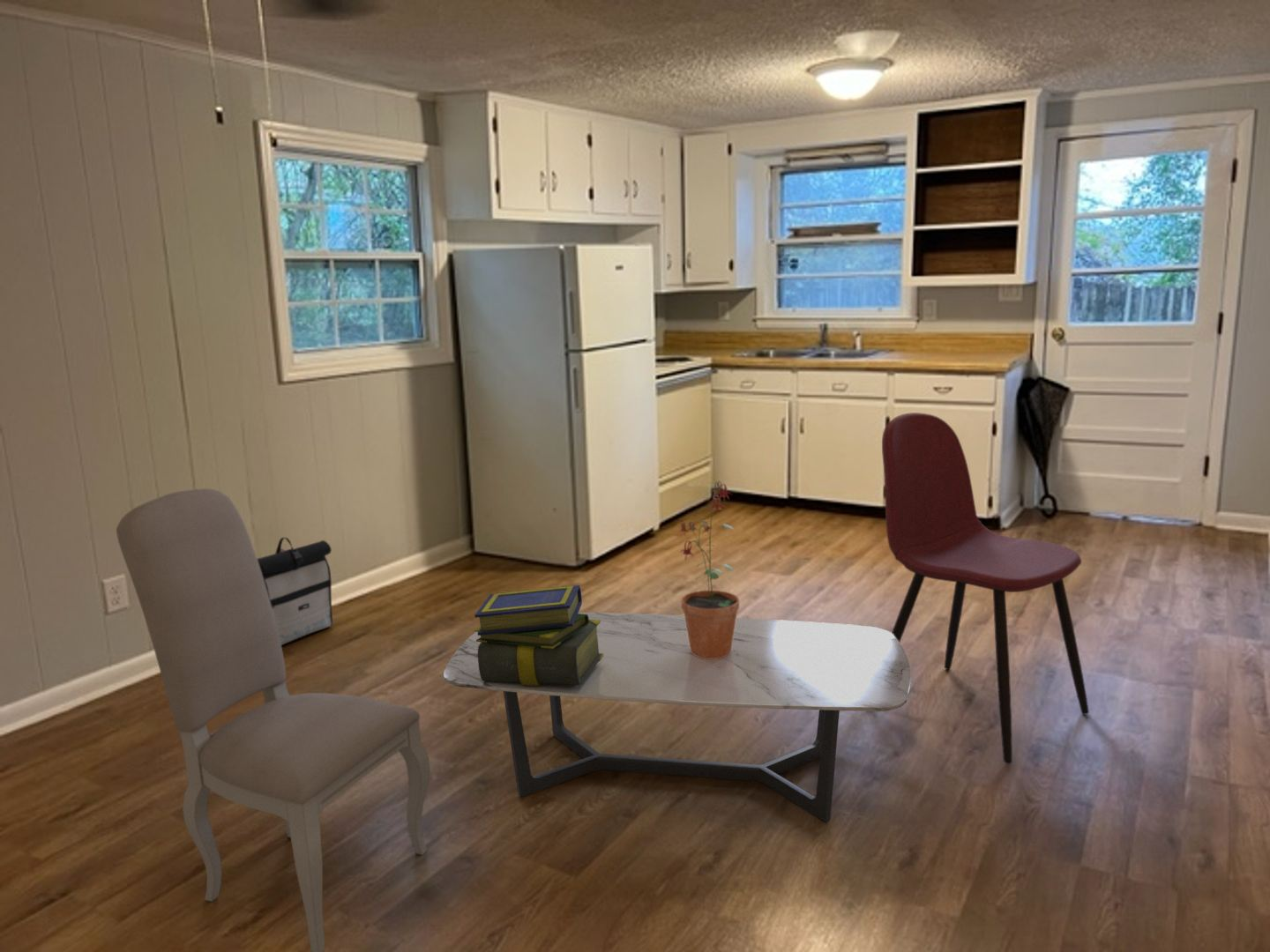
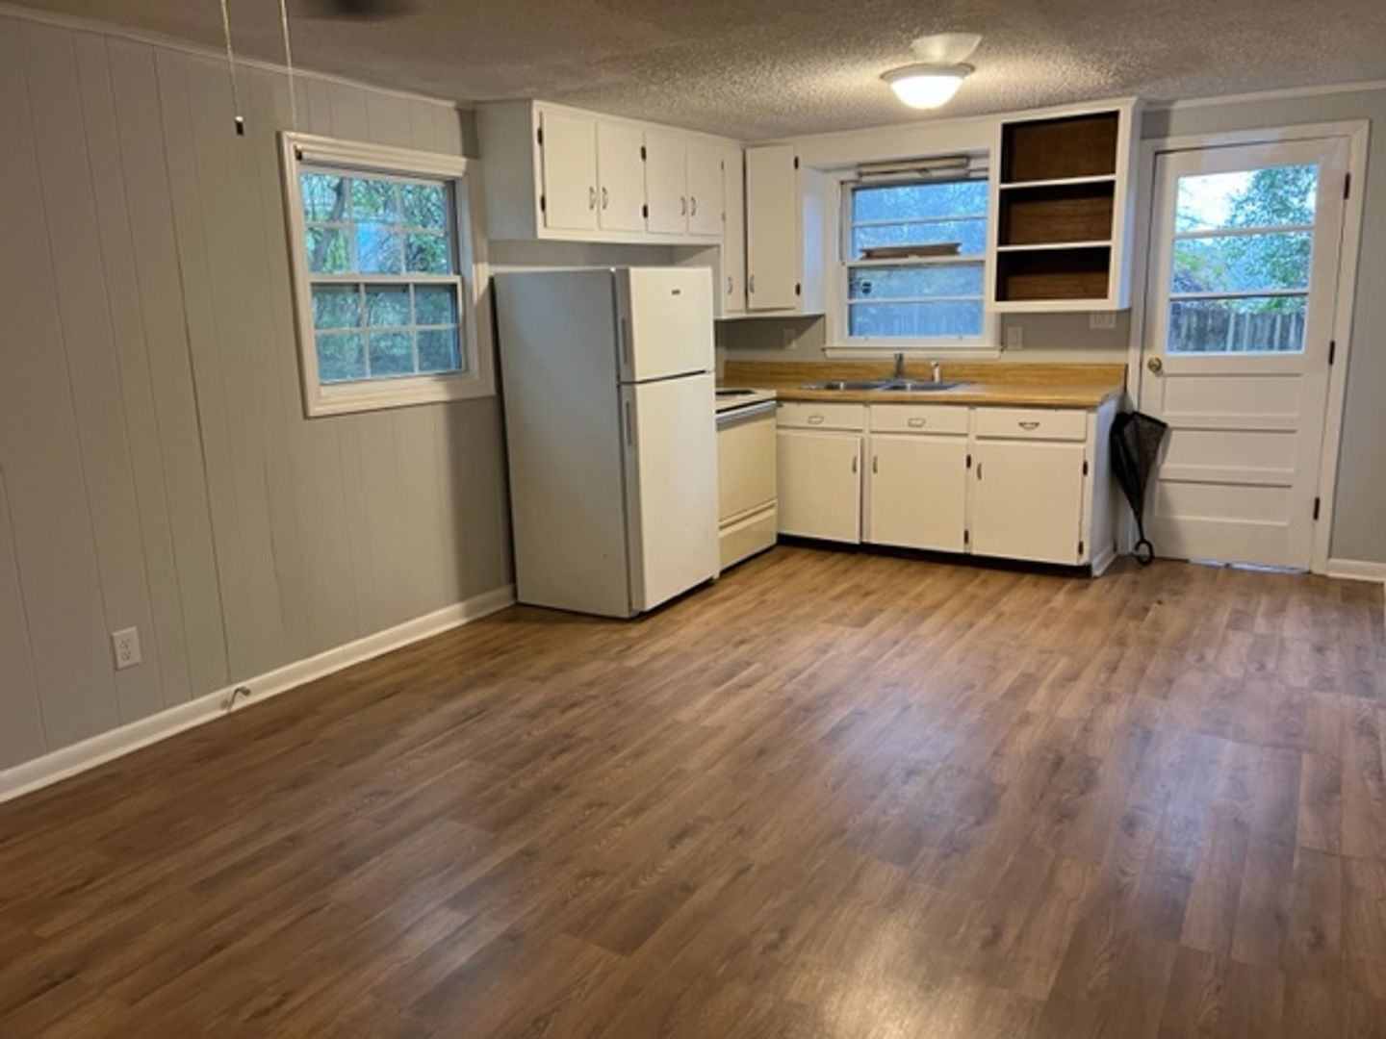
- dining chair [116,487,430,952]
- potted plant [678,480,740,658]
- coffee table [443,612,912,823]
- backpack [257,537,333,646]
- stack of books [474,584,603,686]
- dining chair [881,412,1090,765]
